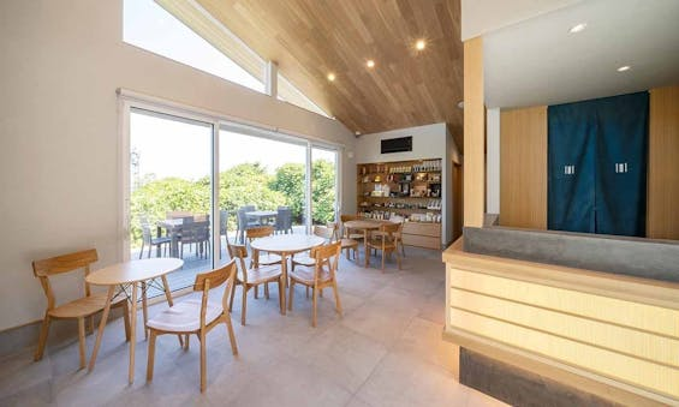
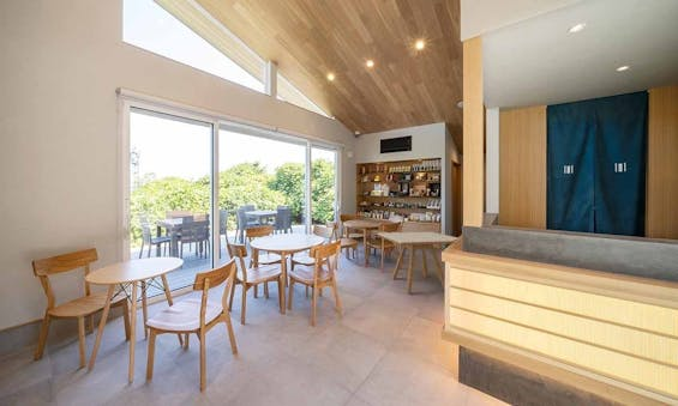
+ dining table [377,231,458,293]
